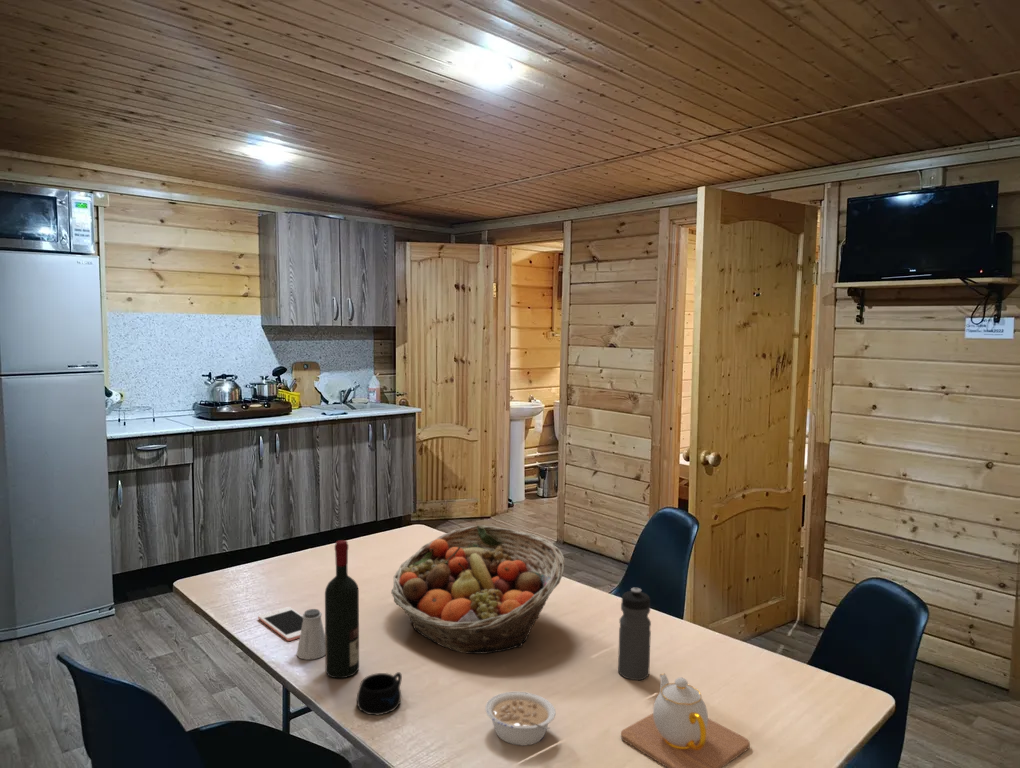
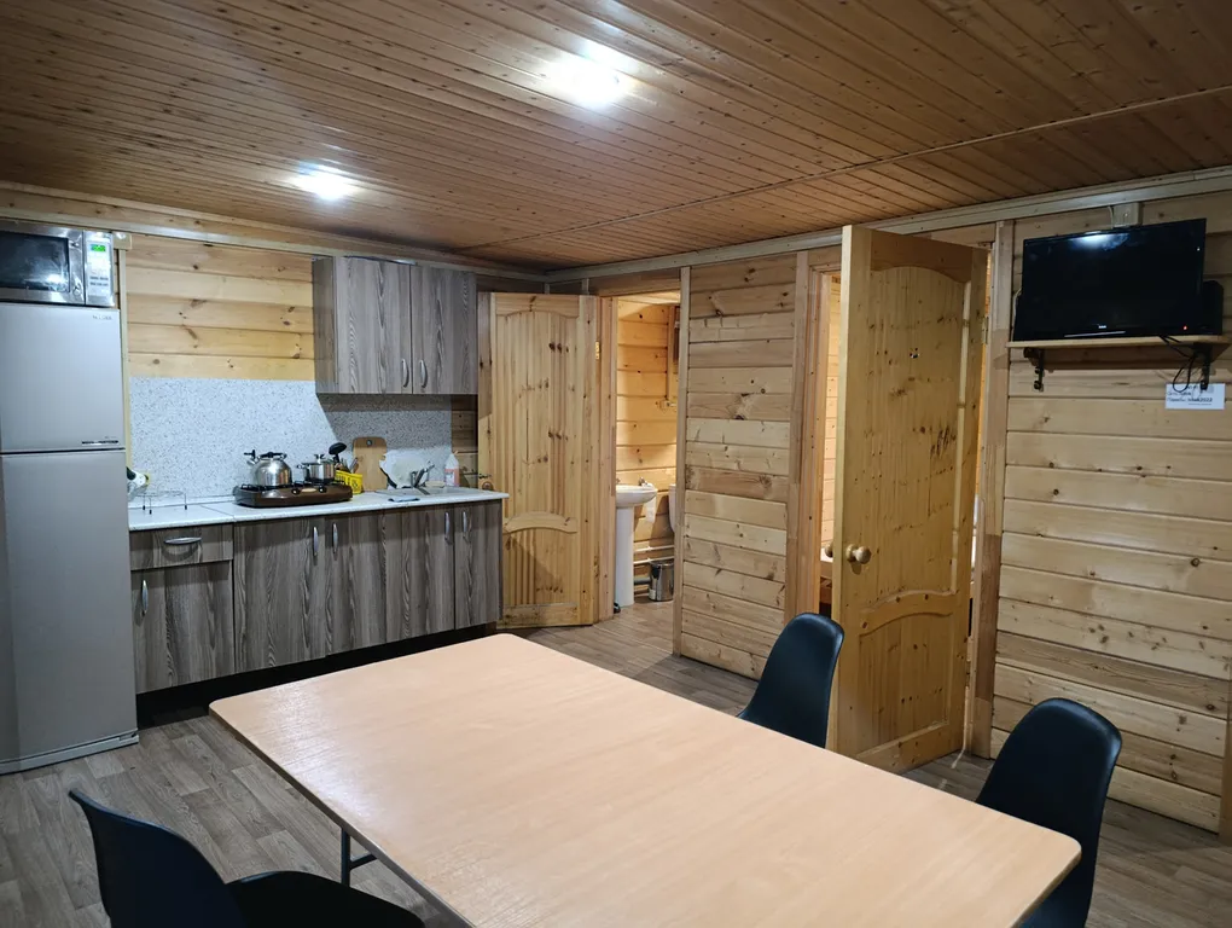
- fruit basket [390,525,566,655]
- cell phone [257,606,303,642]
- mug [356,671,403,716]
- legume [484,691,557,747]
- water bottle [617,587,652,682]
- alcohol [324,539,360,679]
- saltshaker [296,608,325,661]
- teapot [620,673,751,768]
